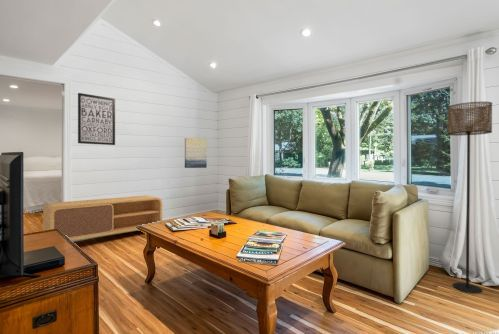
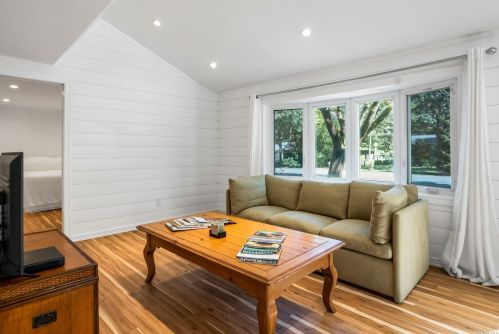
- floor lamp [446,101,493,294]
- wall art [77,92,116,146]
- wall art [184,137,208,169]
- tv stand [42,195,163,242]
